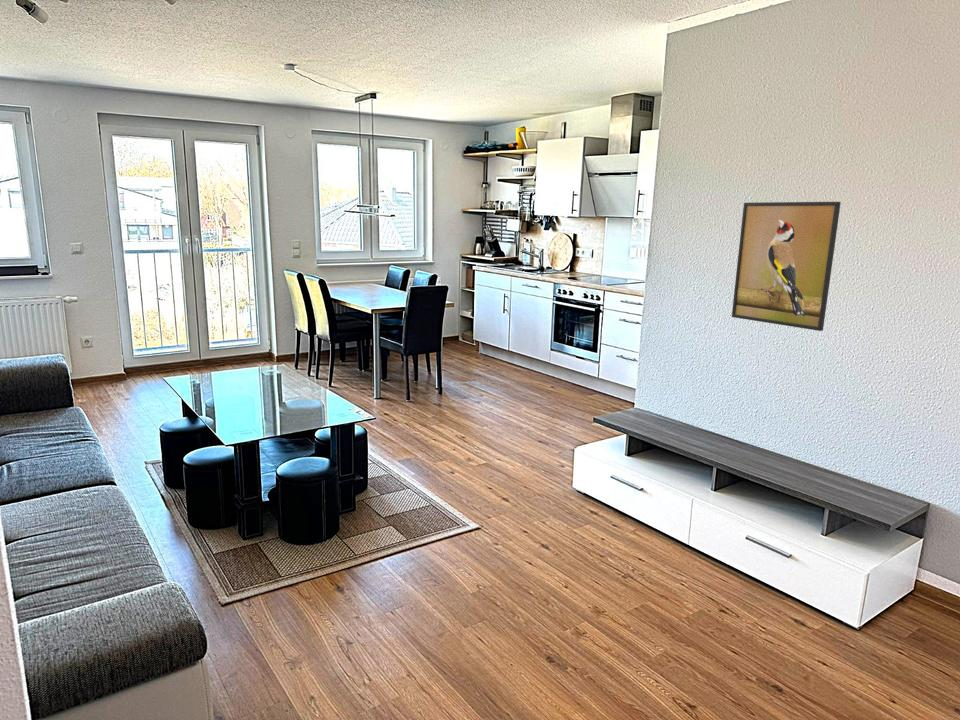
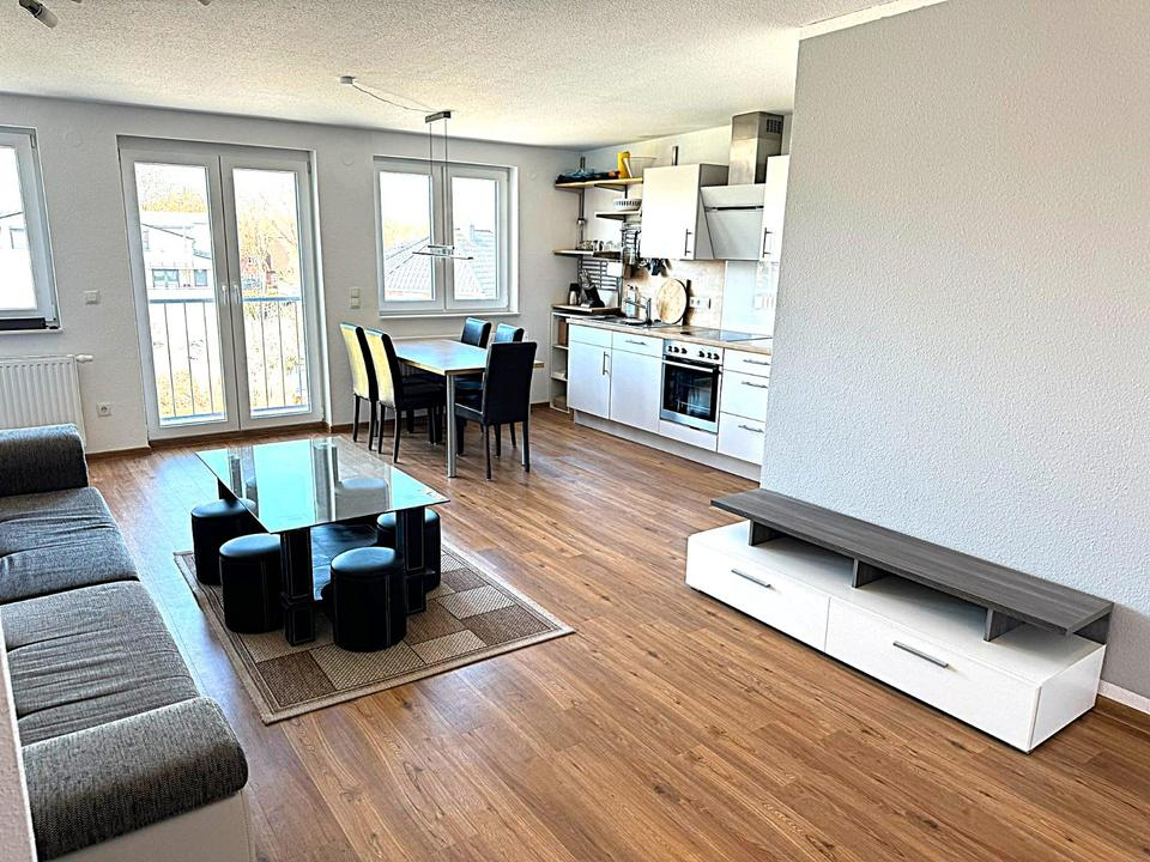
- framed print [731,201,842,332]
